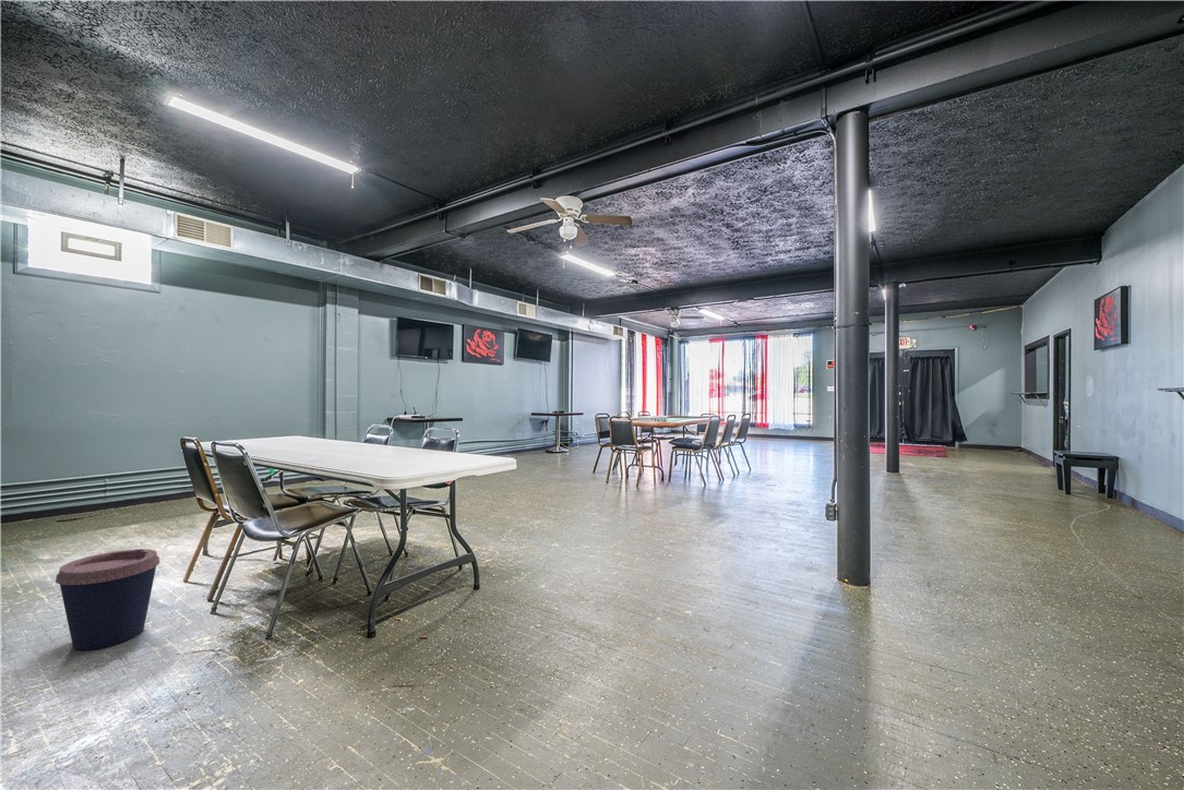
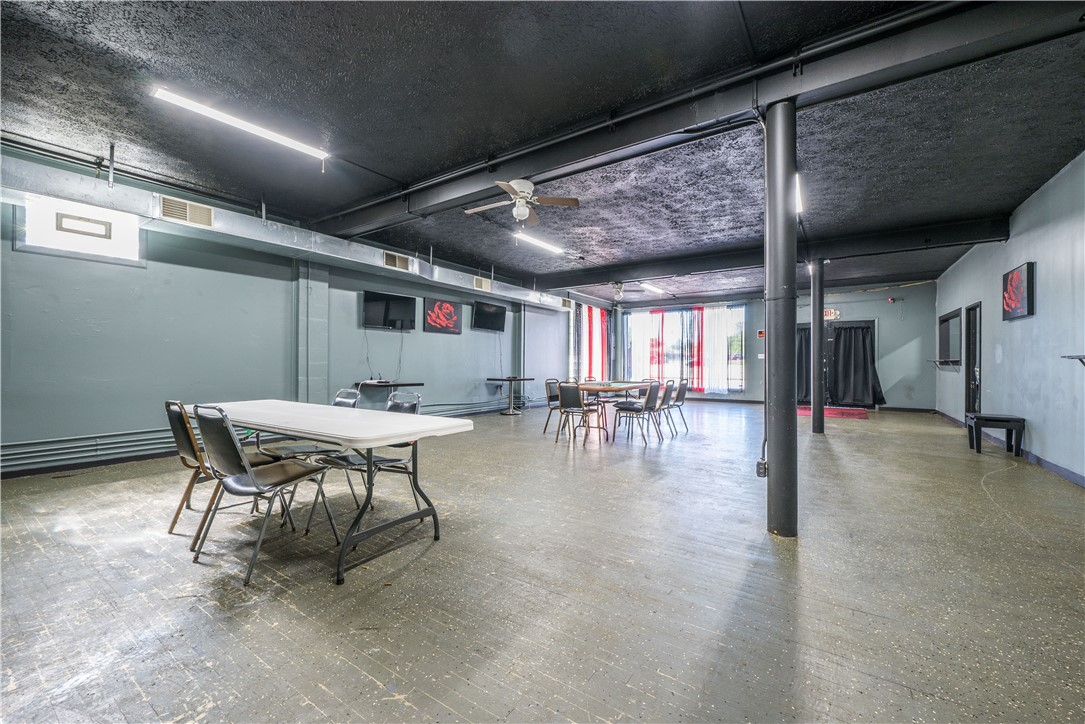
- coffee cup [55,548,160,651]
